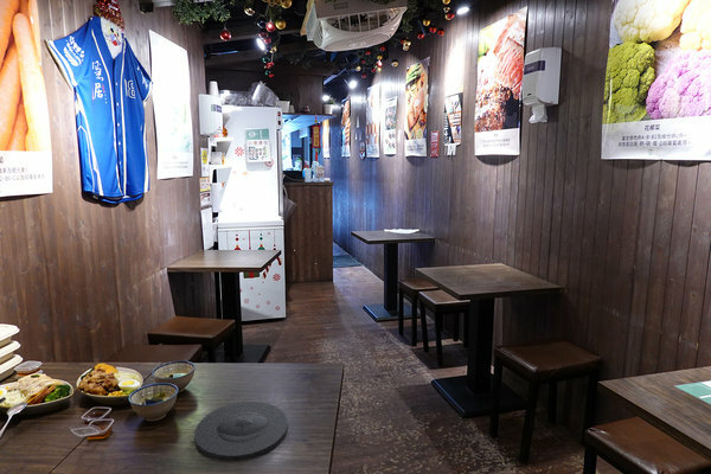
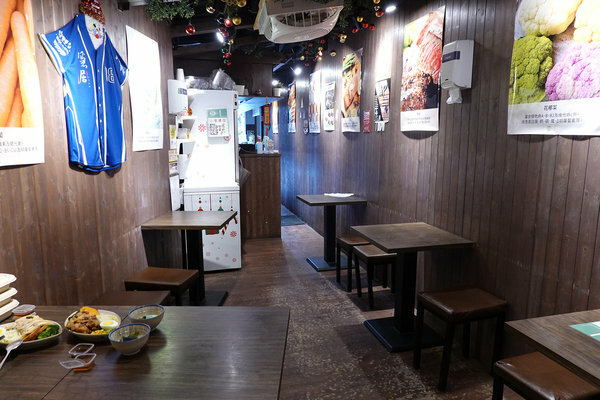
- plate [193,401,289,462]
